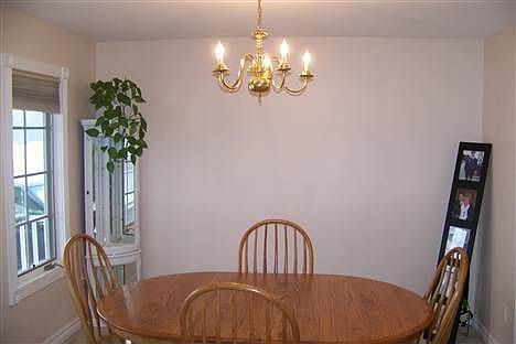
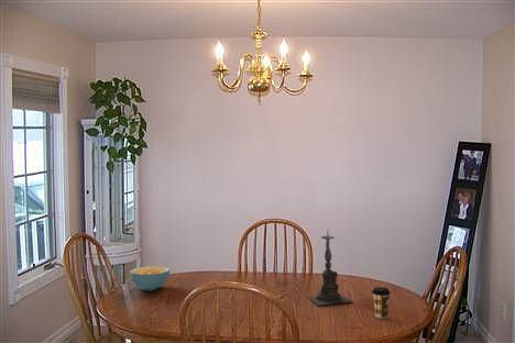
+ cereal bowl [129,265,171,291]
+ candle holder [306,230,354,307]
+ coffee cup [371,286,392,319]
